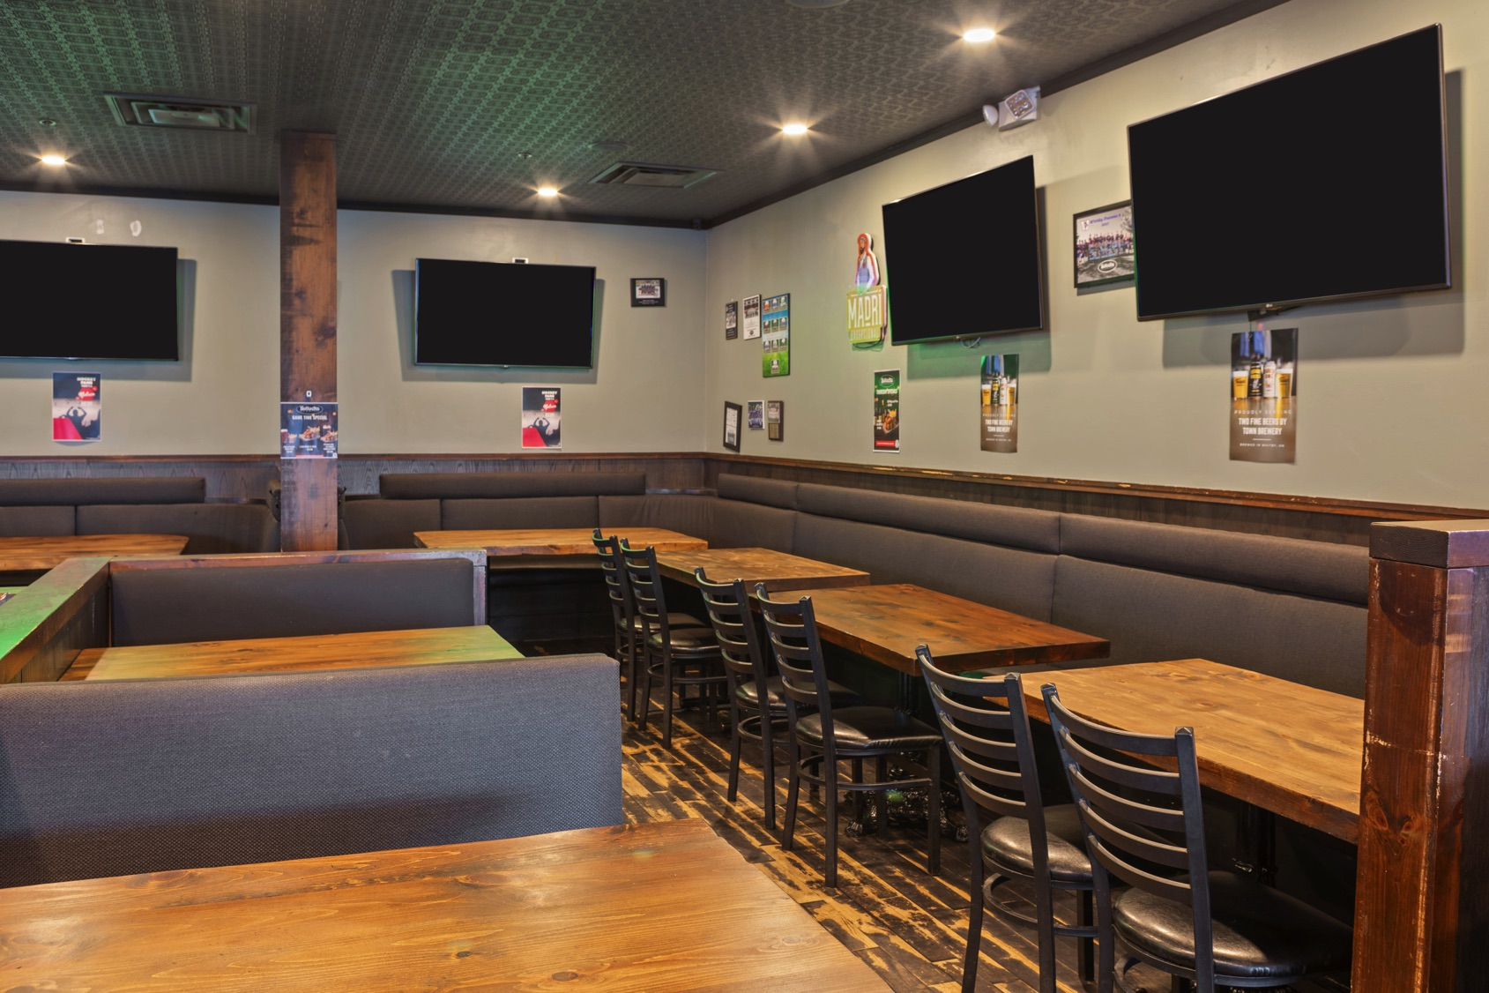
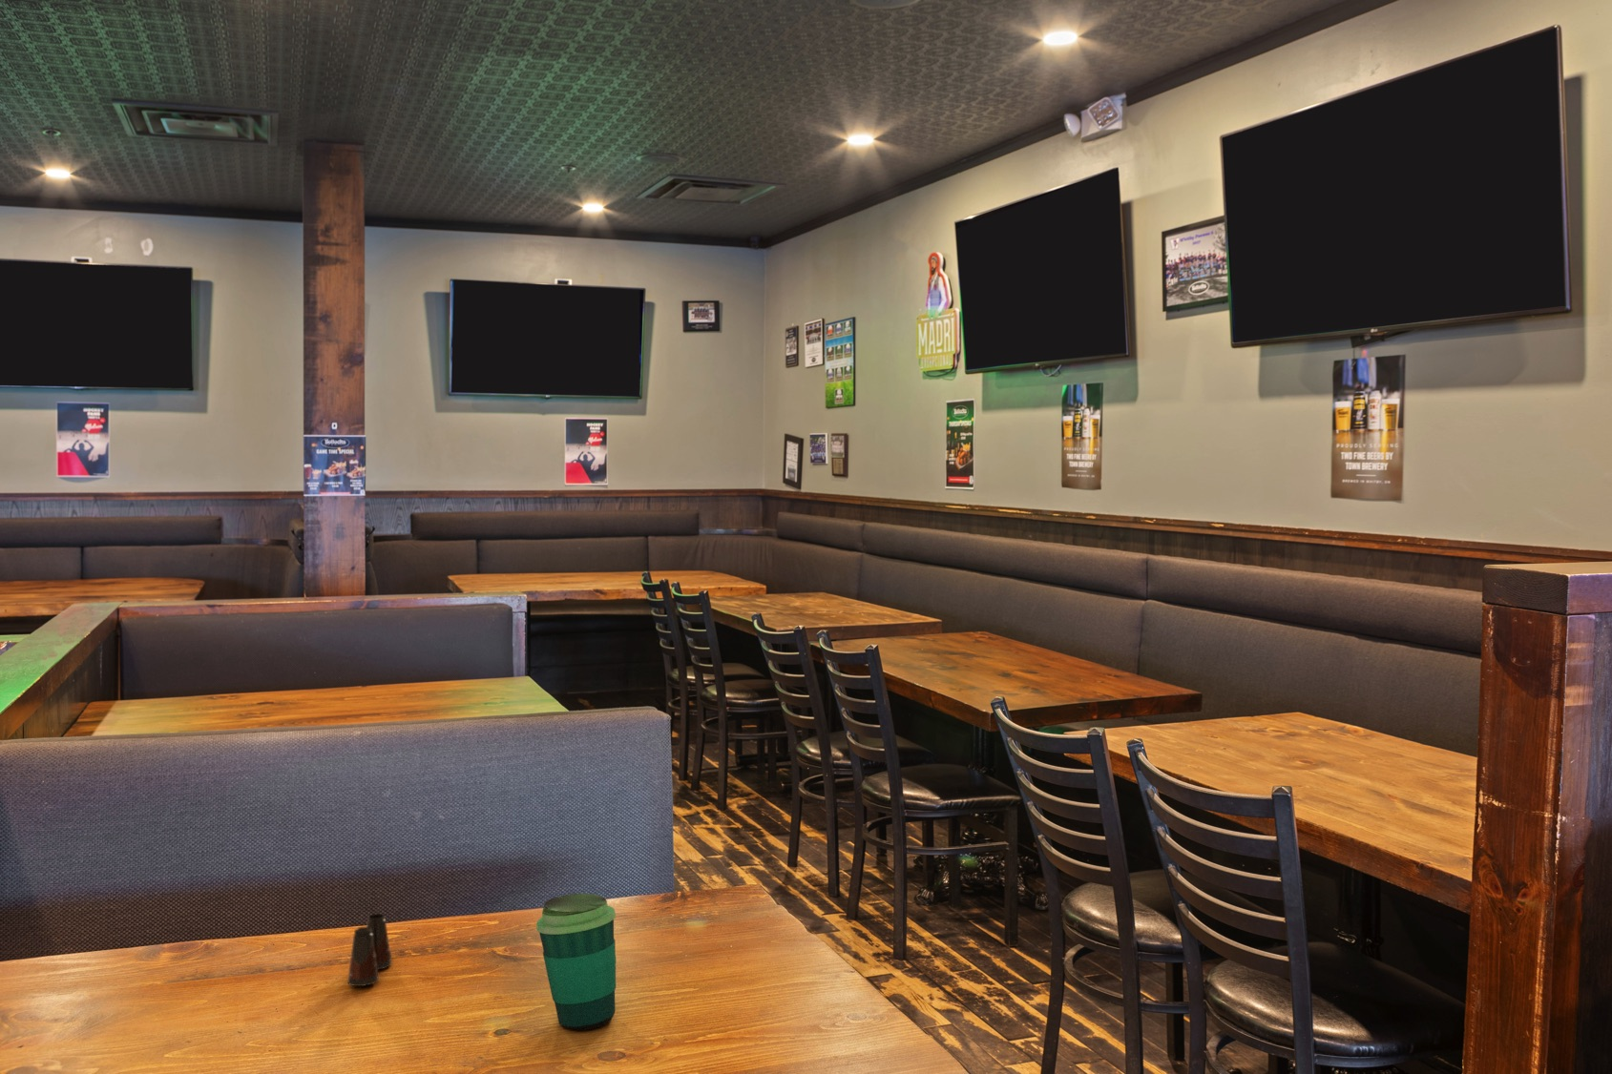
+ salt shaker [347,913,392,988]
+ cup [535,893,616,1031]
